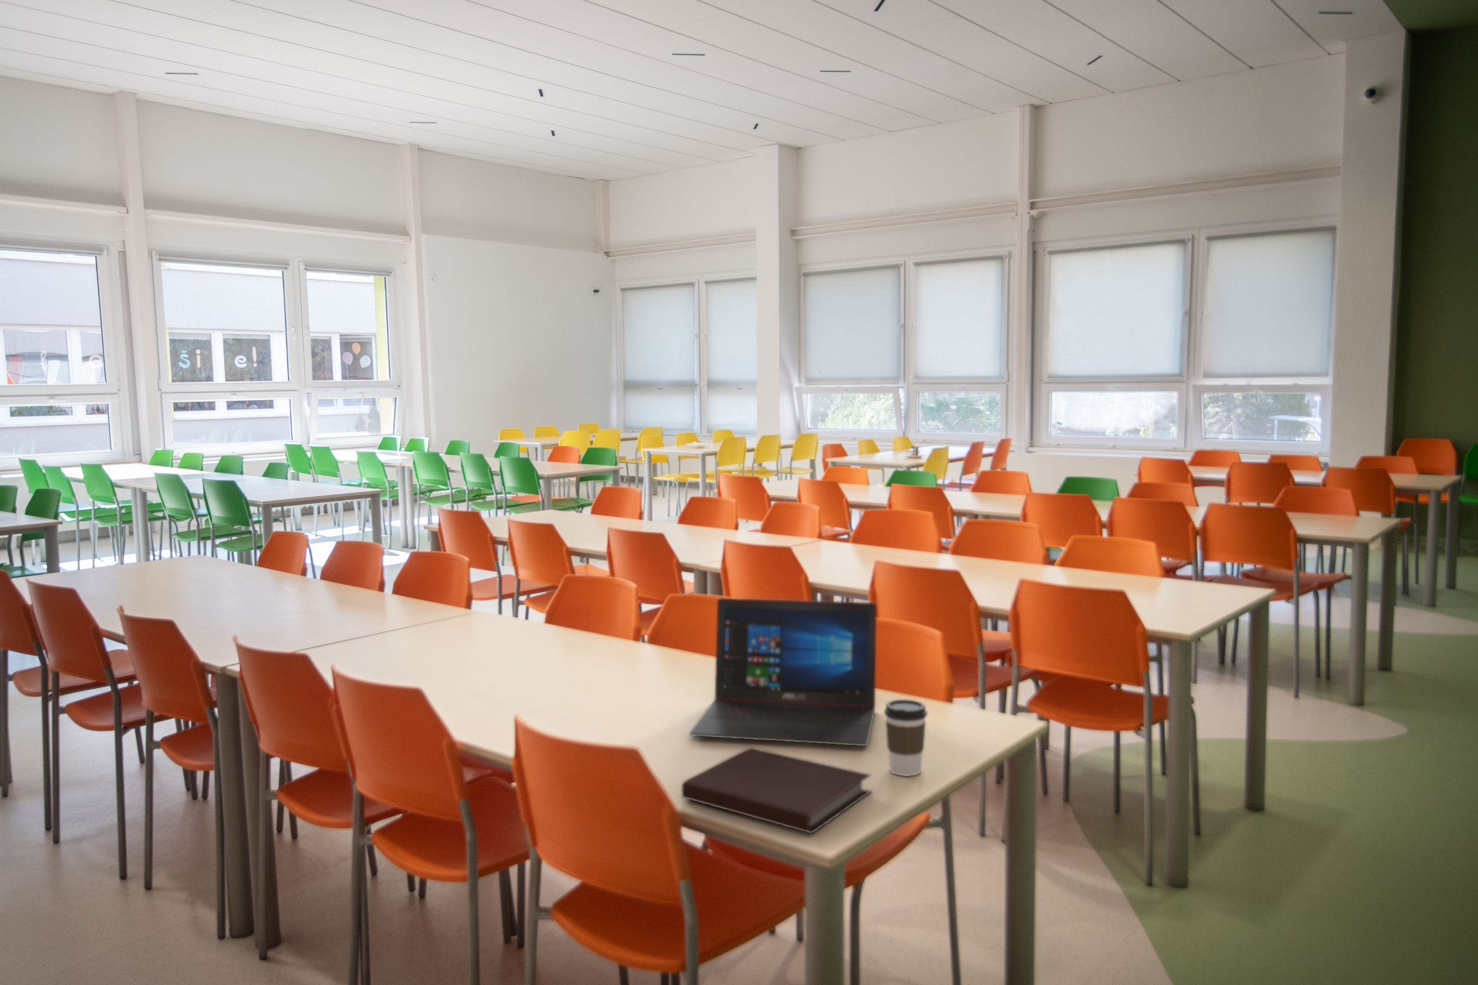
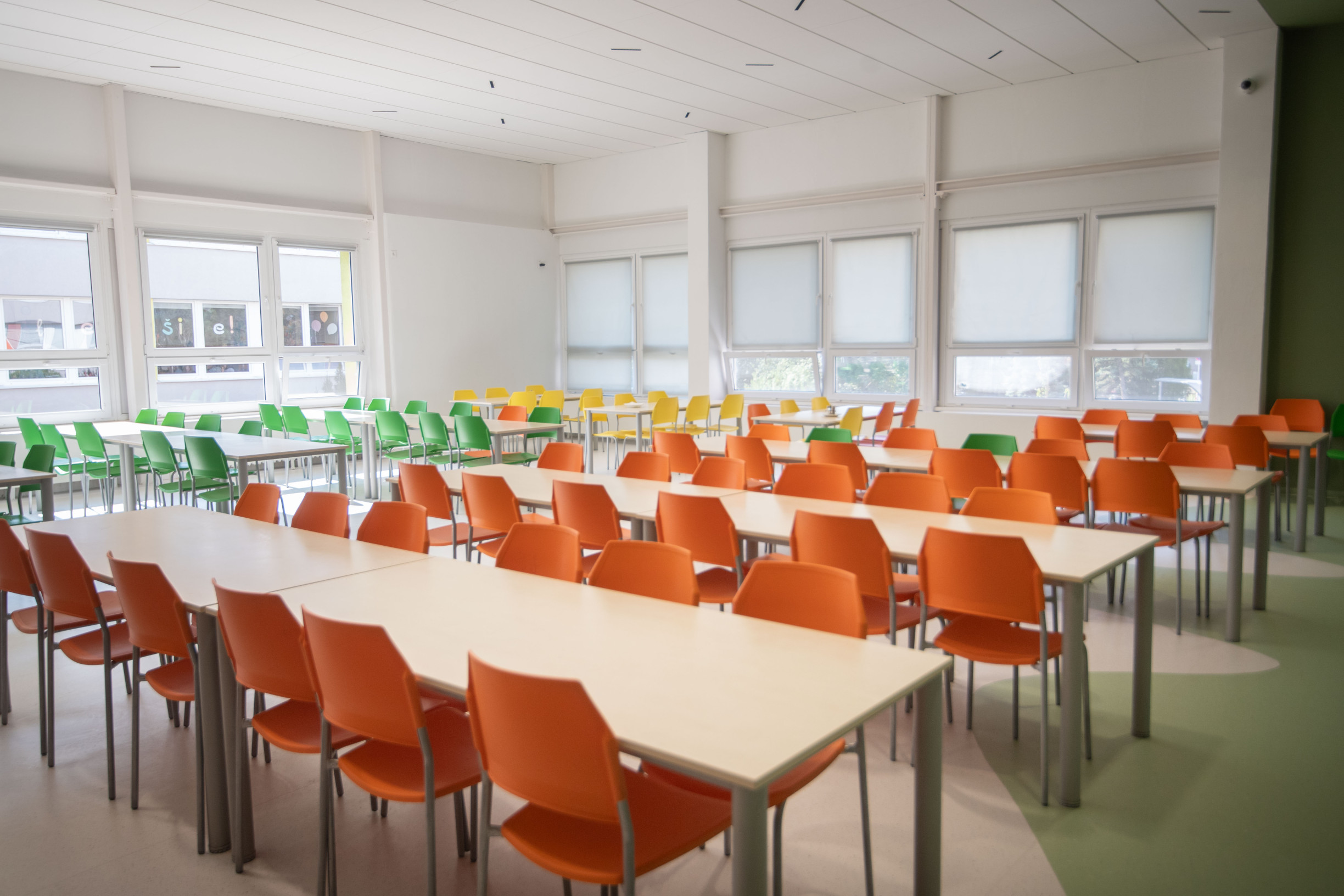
- notebook [681,746,872,834]
- coffee cup [883,698,928,777]
- laptop [688,598,878,746]
